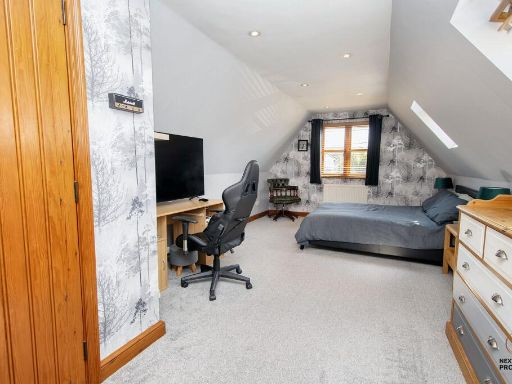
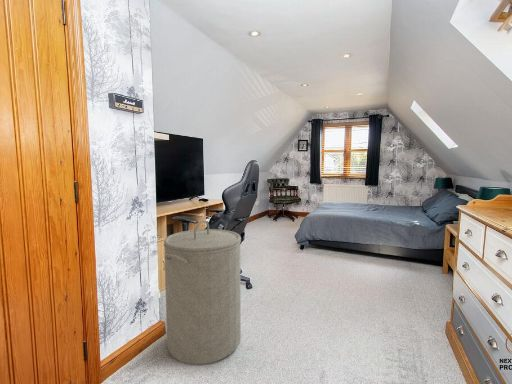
+ laundry hamper [163,219,242,366]
